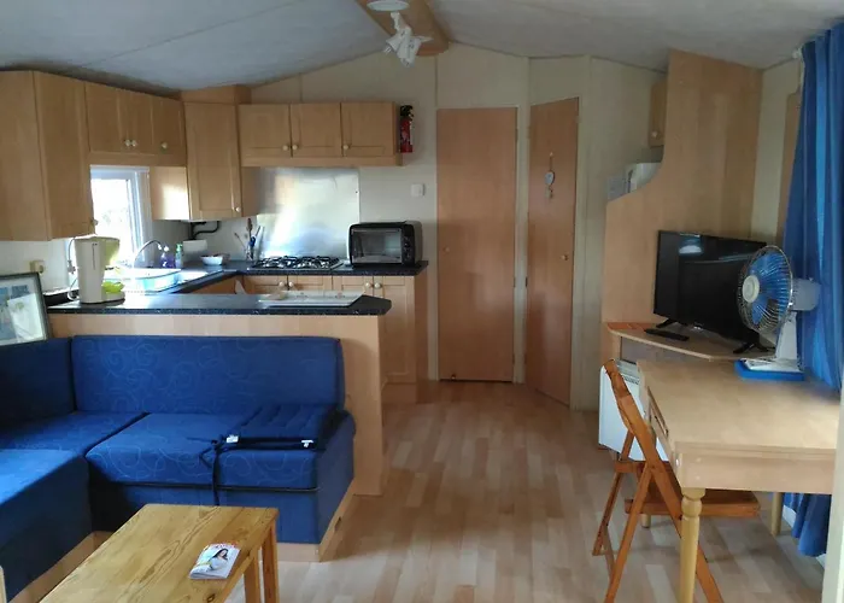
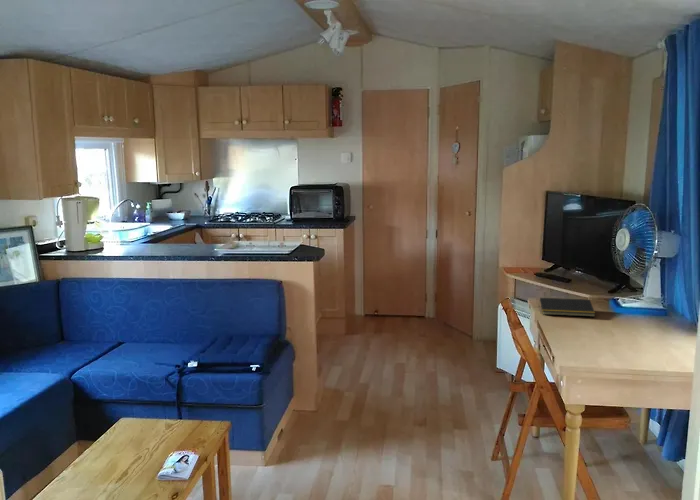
+ notepad [537,297,596,318]
